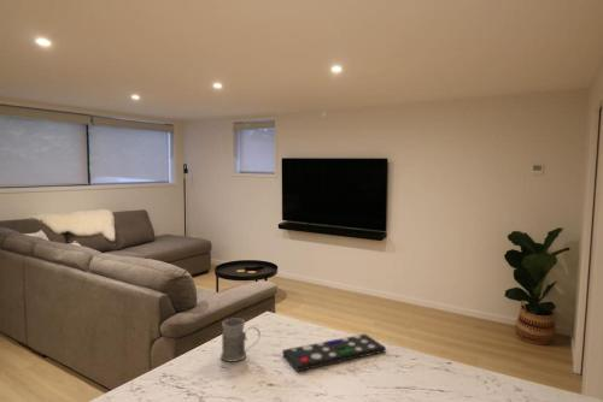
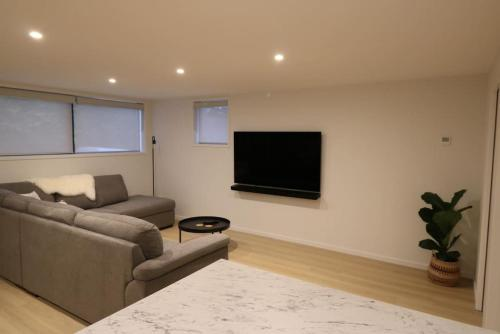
- remote control [281,333,387,372]
- mug [219,318,262,363]
